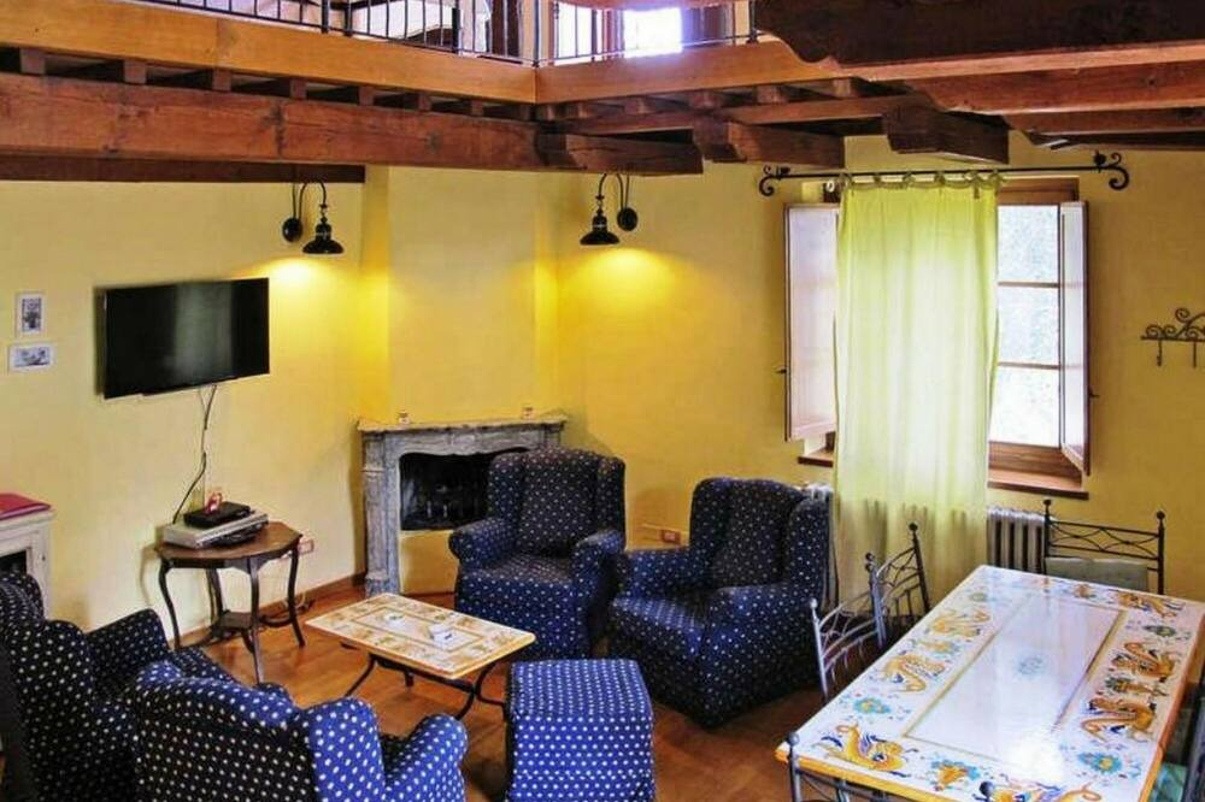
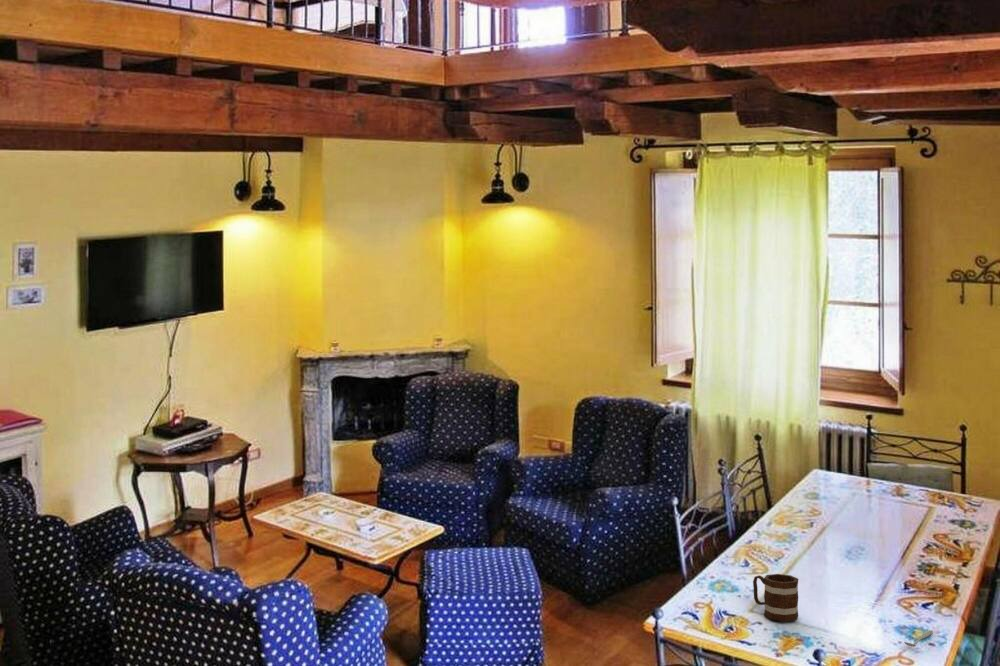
+ mug [752,573,799,622]
+ spoon [903,629,934,648]
